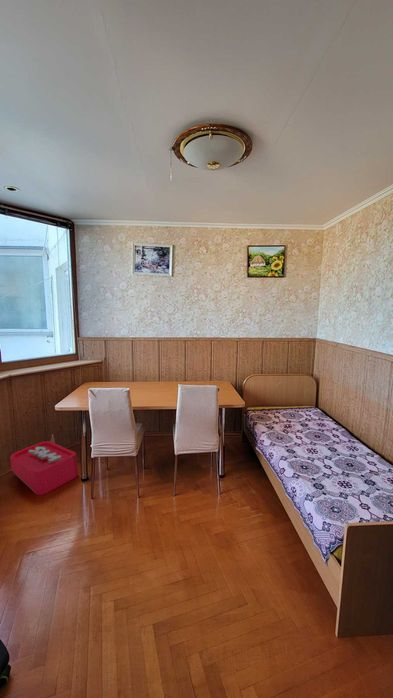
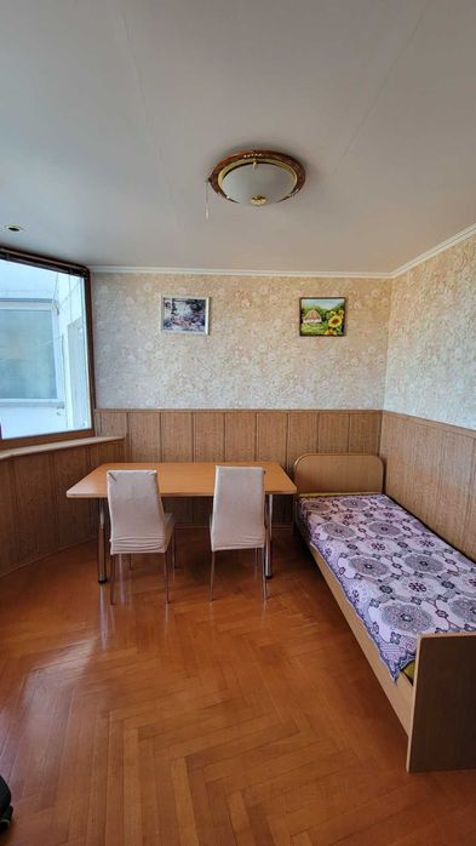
- storage bin [9,433,80,496]
